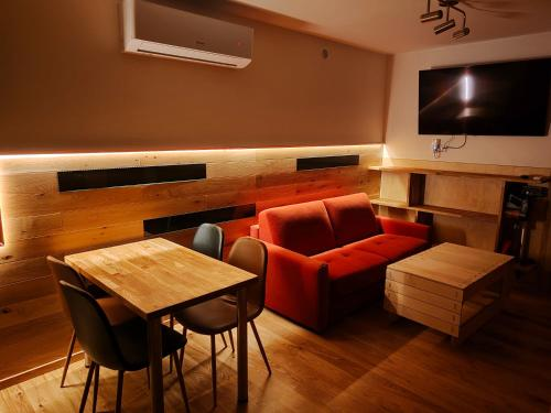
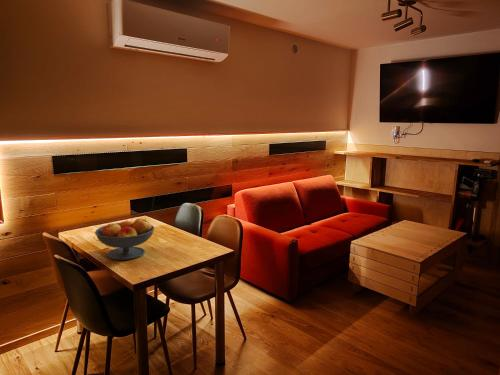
+ fruit bowl [94,217,155,261]
